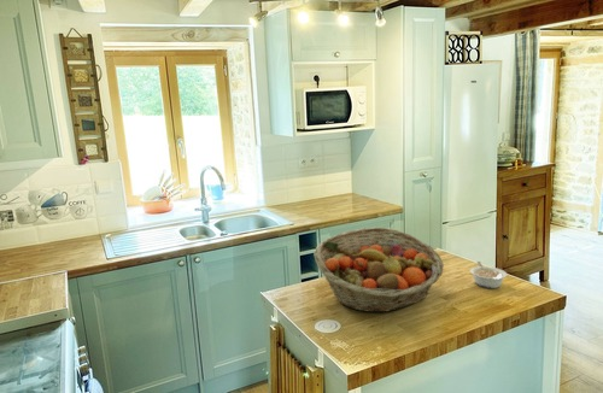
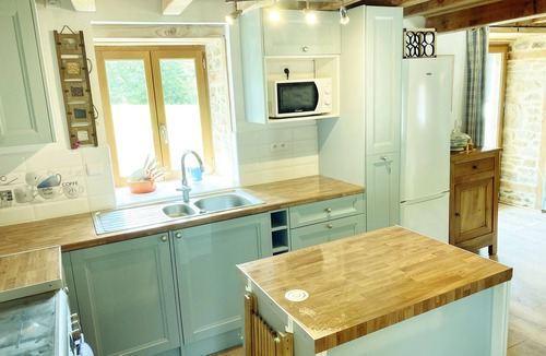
- fruit basket [314,227,445,313]
- legume [469,260,508,289]
